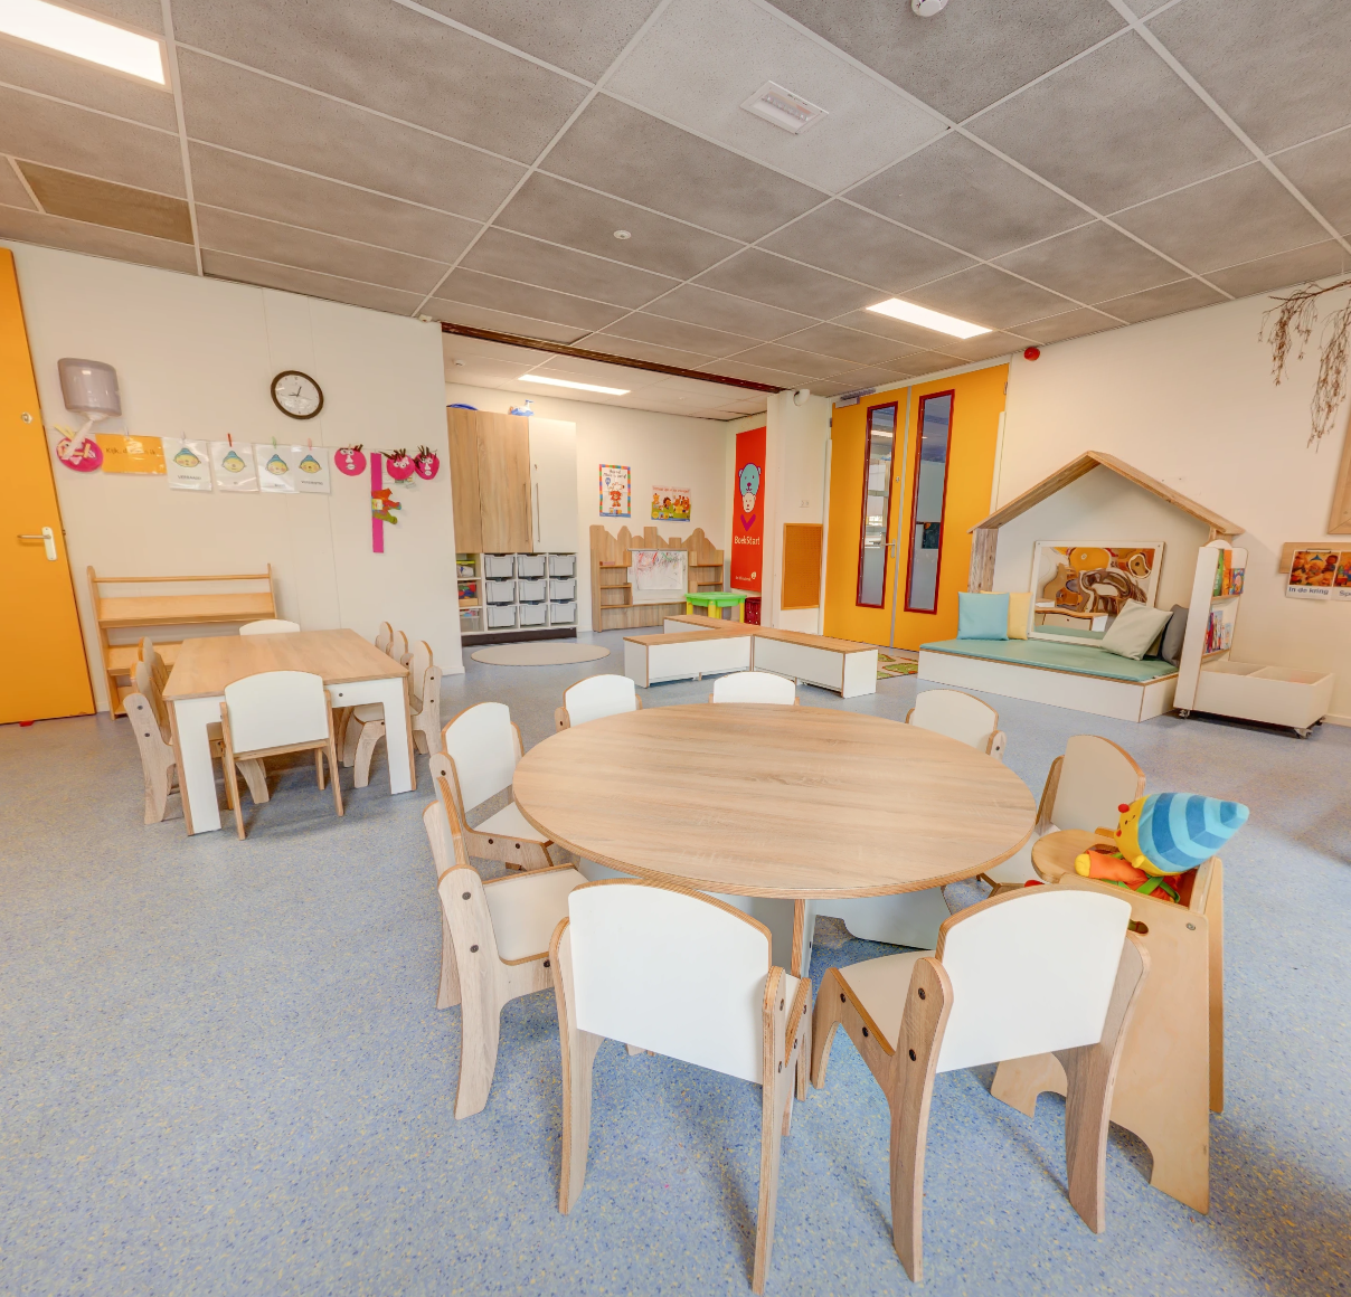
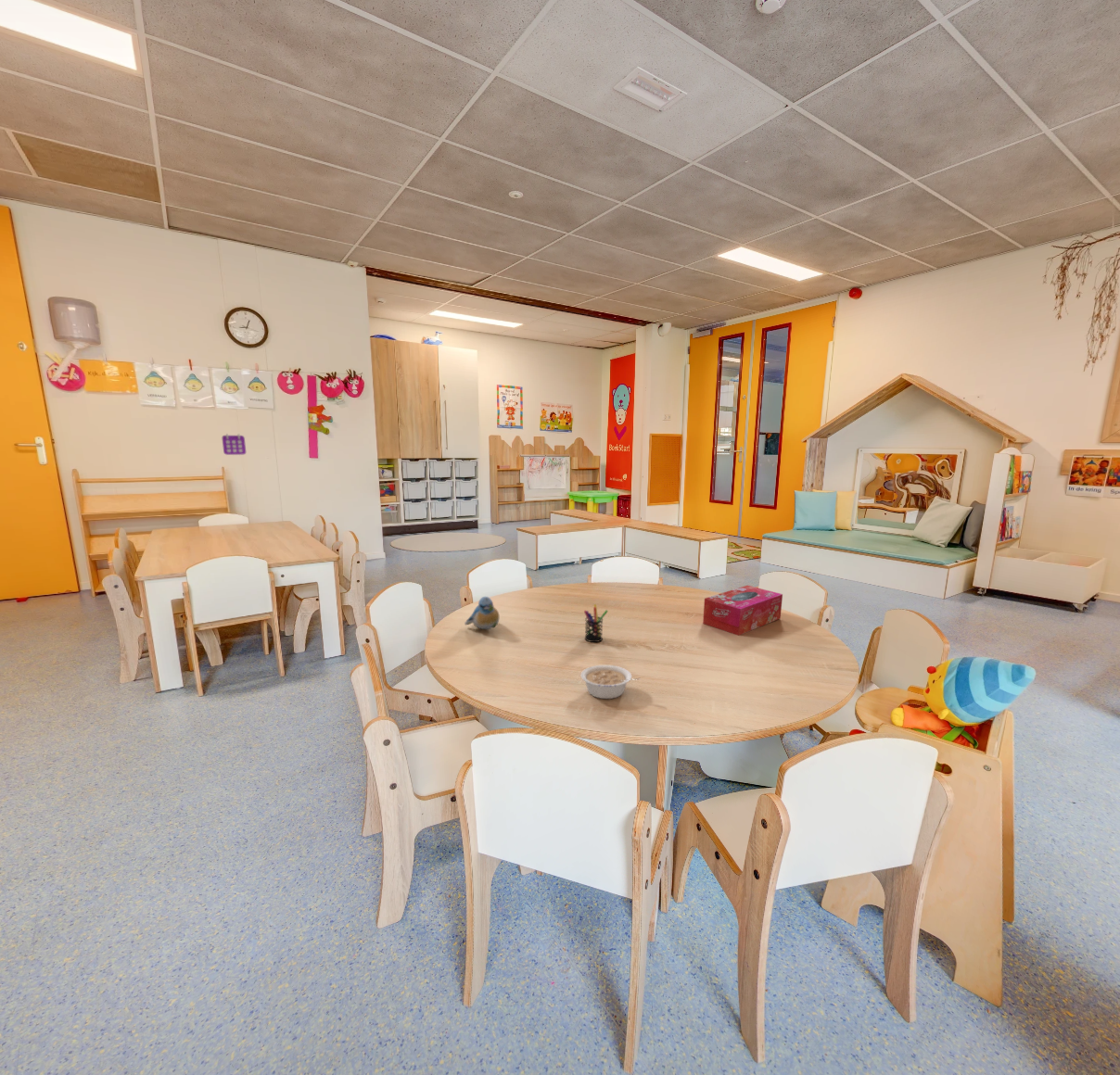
+ tissue box [702,585,783,637]
+ calendar [222,433,247,456]
+ pen holder [583,603,609,643]
+ legume [579,664,641,700]
+ plush toy [464,596,500,630]
